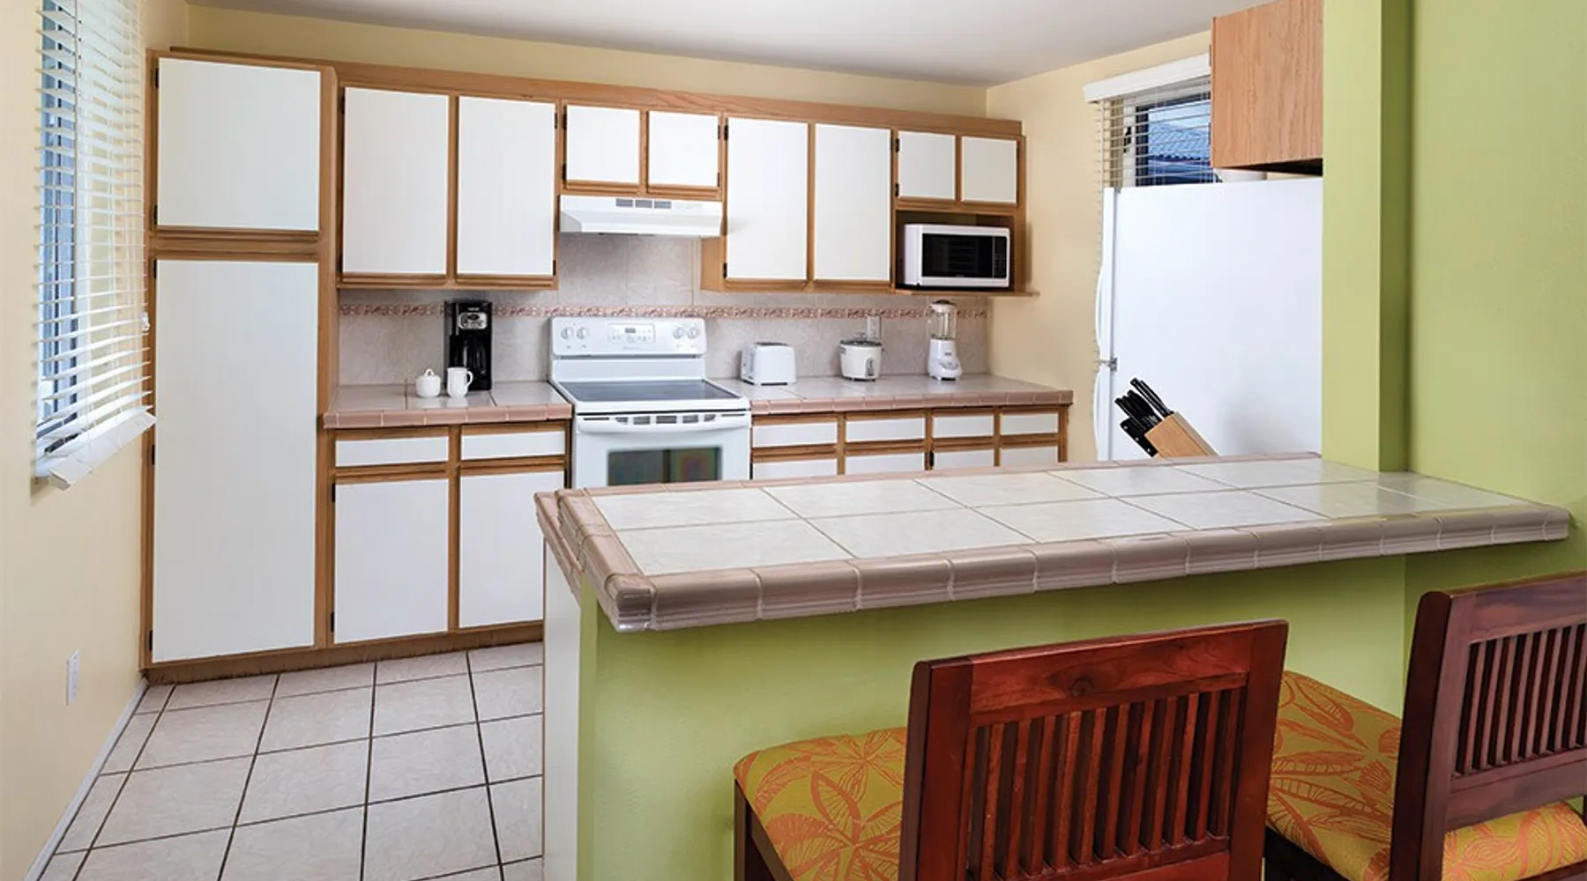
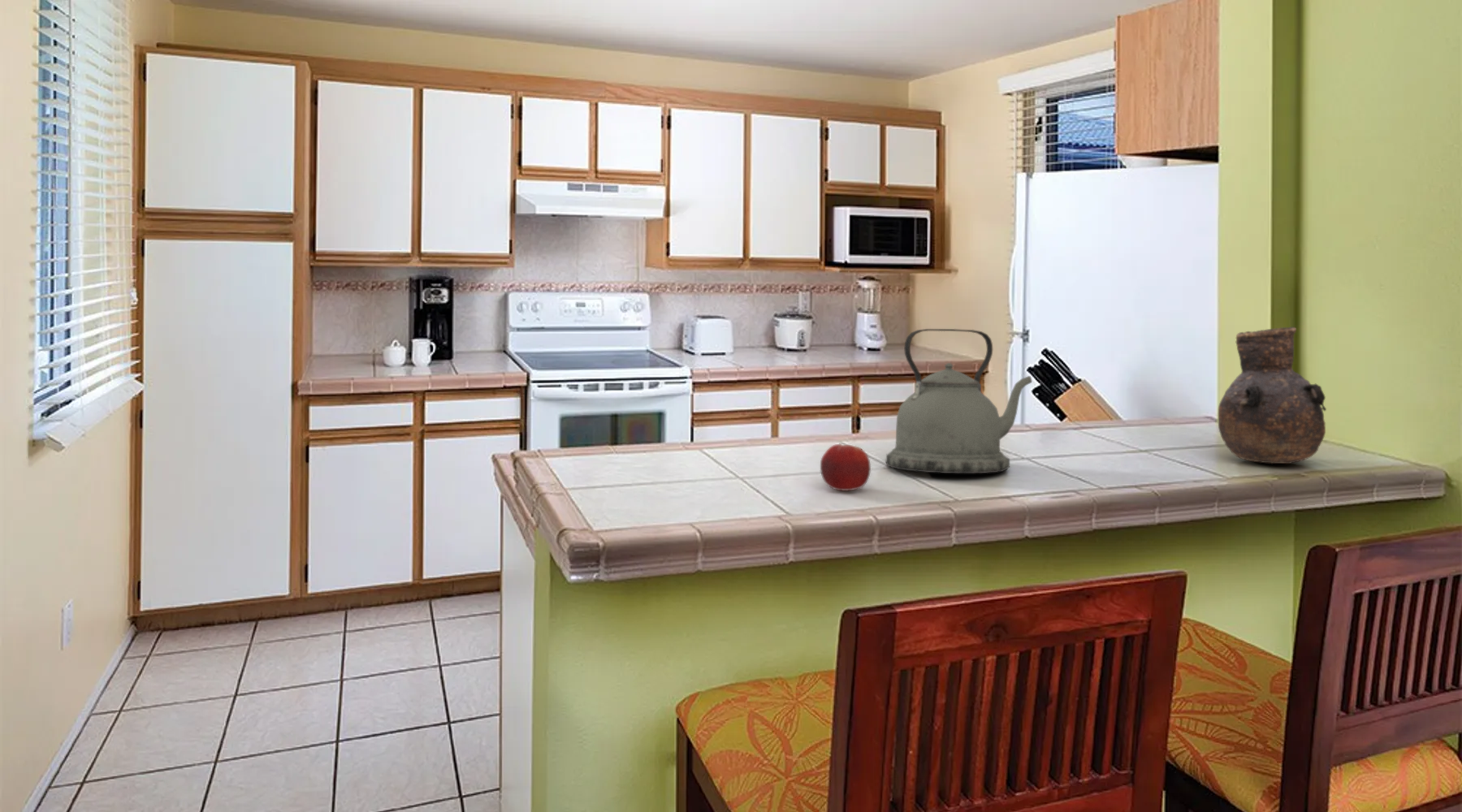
+ vase [1218,326,1327,464]
+ fruit [820,443,872,491]
+ kettle [885,328,1033,474]
